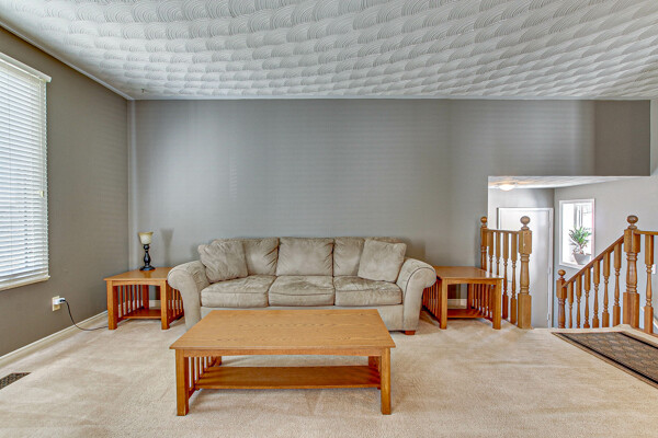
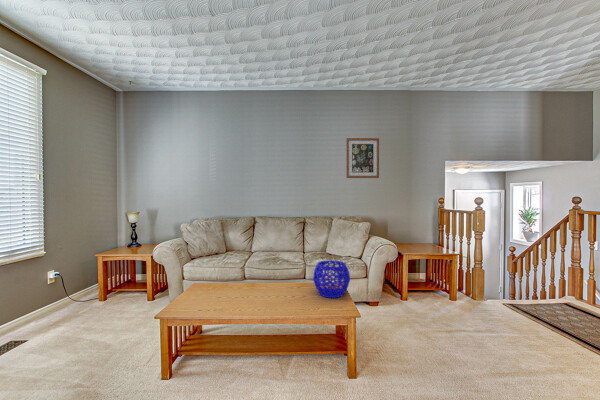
+ wall art [345,137,380,179]
+ decorative bowl [312,259,351,299]
